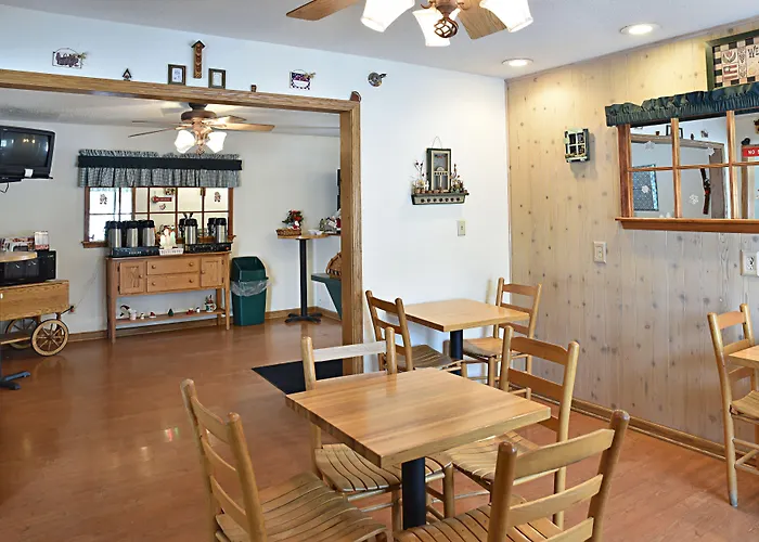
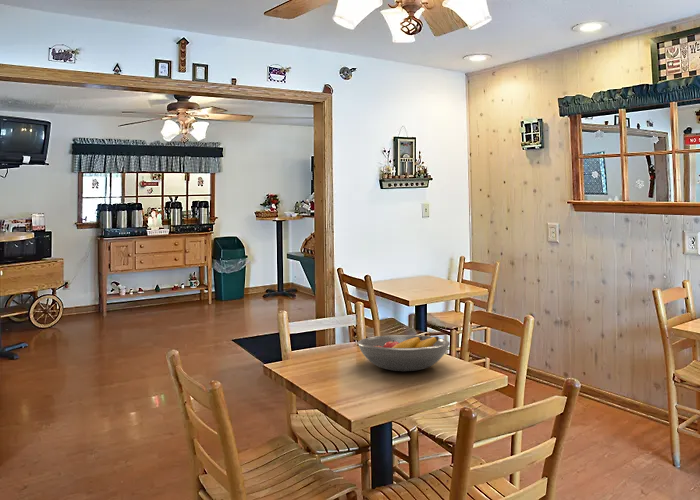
+ fruit bowl [356,334,451,372]
